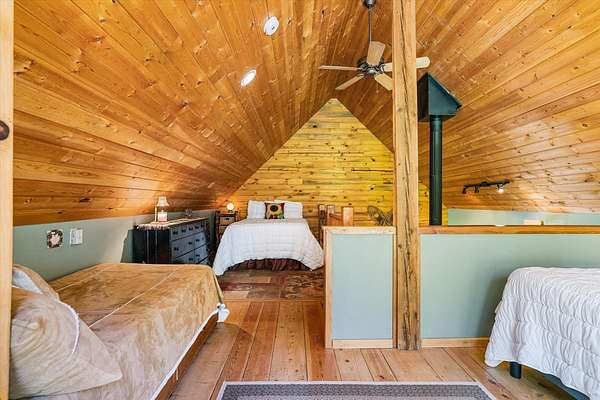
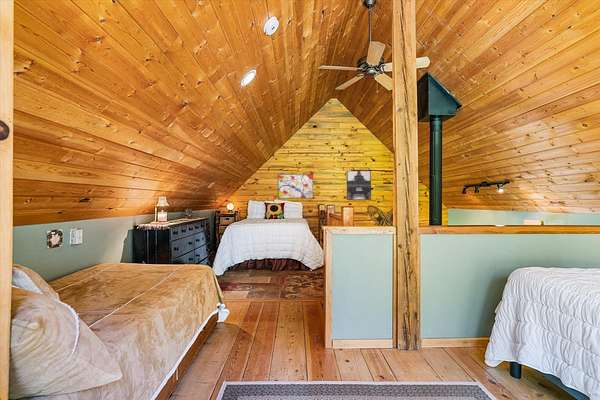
+ wall art [277,173,314,200]
+ wall art [346,170,372,201]
